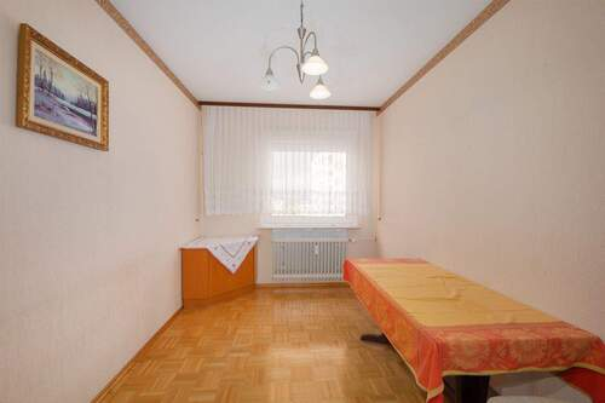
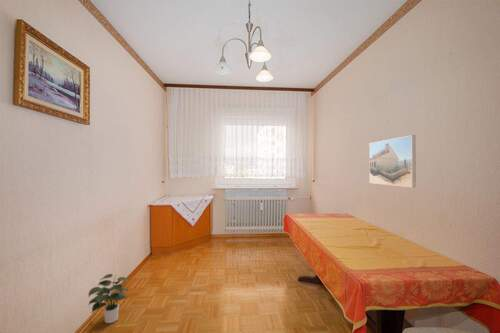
+ potted plant [87,273,130,324]
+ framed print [369,134,417,188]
